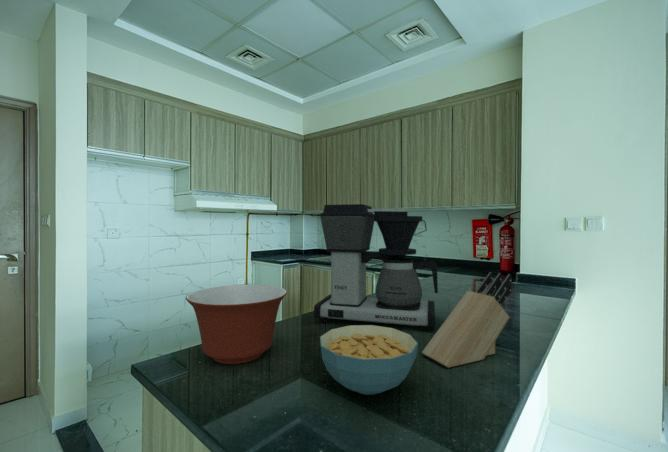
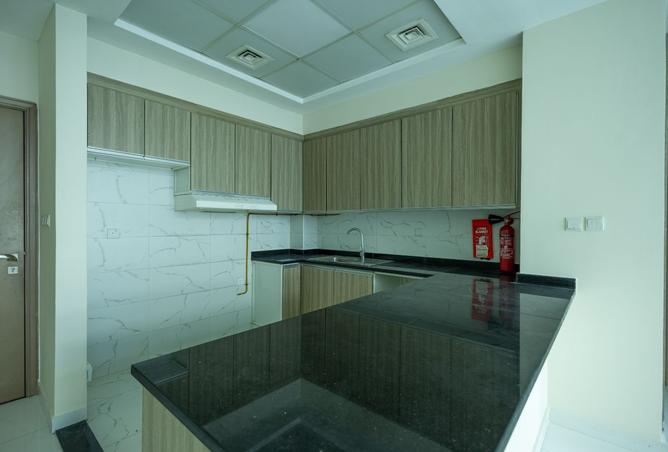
- knife block [421,271,513,369]
- cereal bowl [319,324,419,396]
- coffee maker [313,203,439,333]
- mixing bowl [185,283,288,365]
